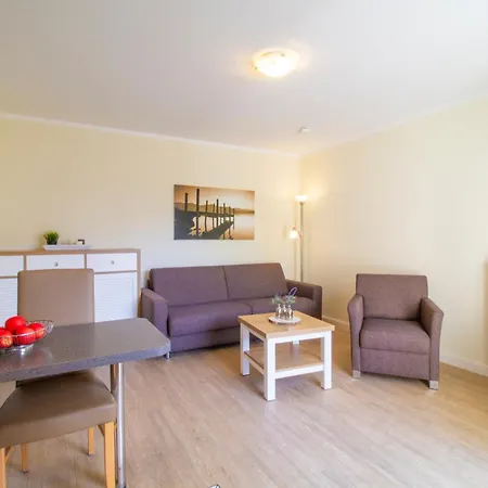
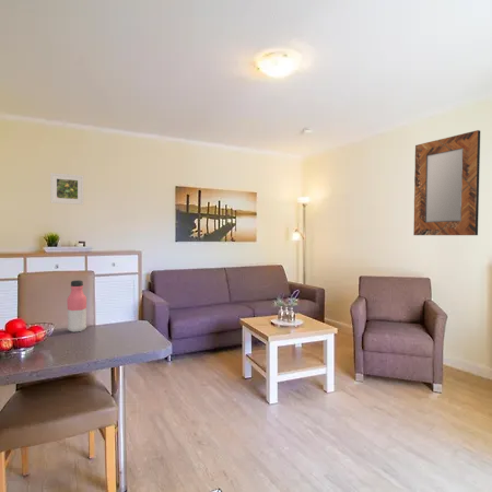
+ water bottle [66,279,87,333]
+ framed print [49,172,84,206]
+ home mirror [412,129,481,236]
